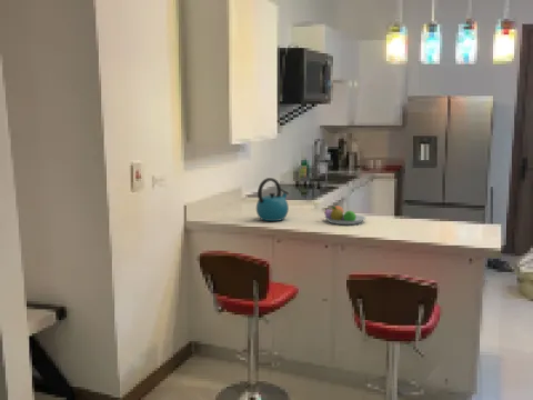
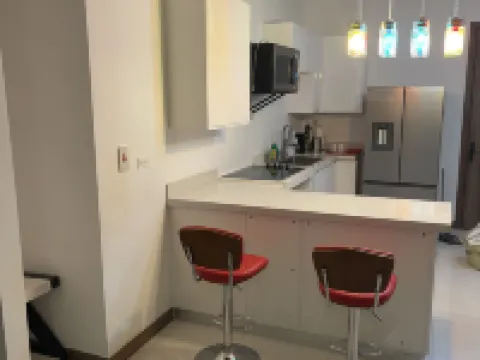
- kettle [255,177,290,222]
- fruit bowl [323,204,366,226]
